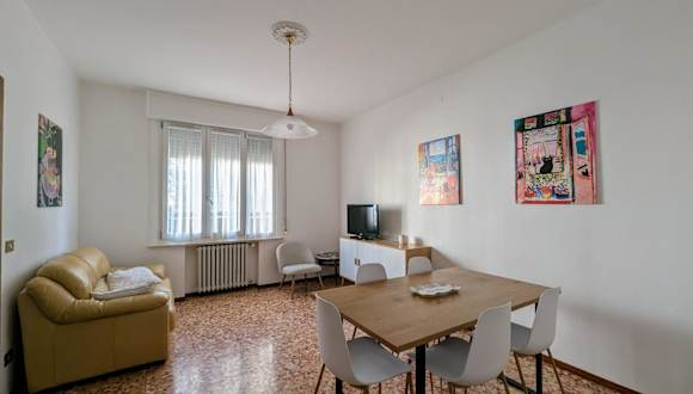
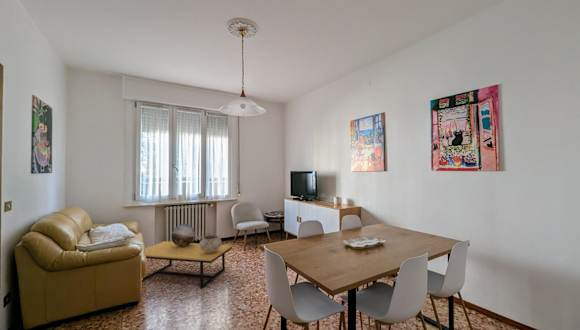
+ coffee table [142,241,233,289]
+ ceramic pot [199,234,223,253]
+ decorative globe [170,223,196,247]
